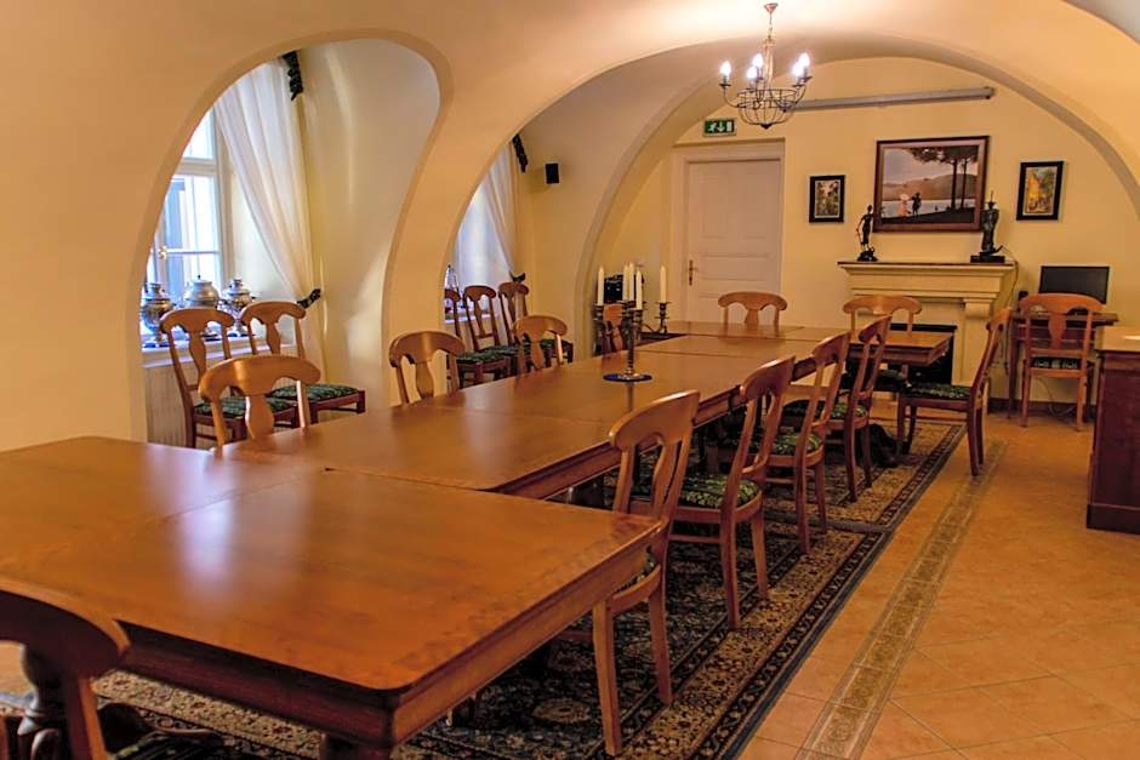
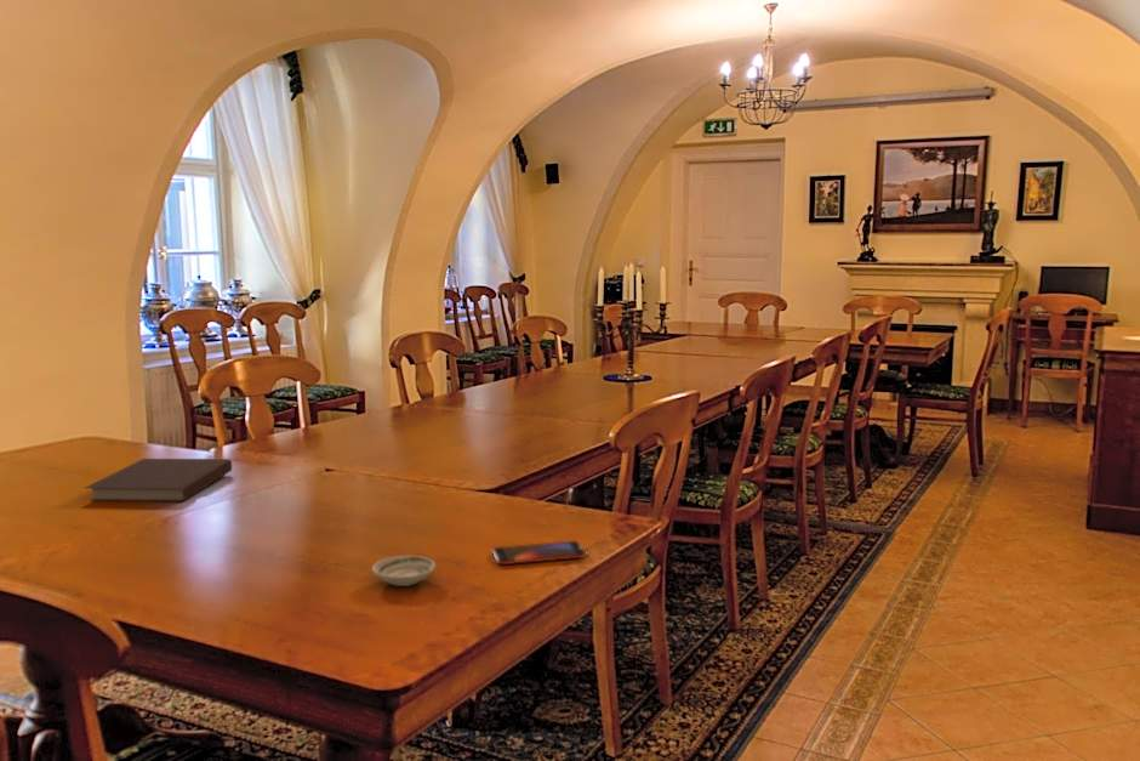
+ smartphone [490,540,588,566]
+ notebook [84,458,233,504]
+ saucer [371,555,437,587]
